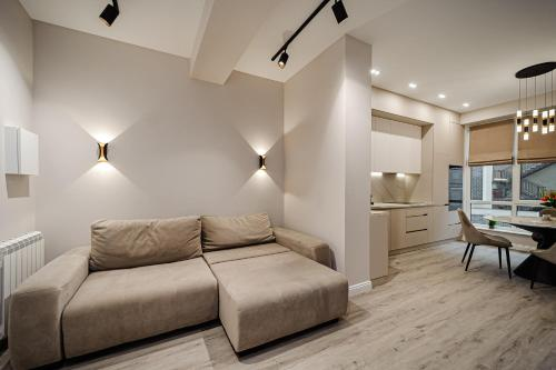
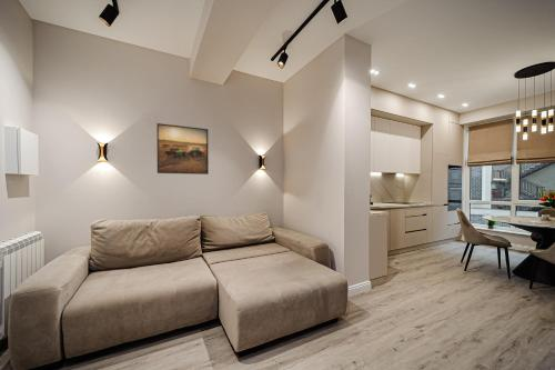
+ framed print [155,122,210,176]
